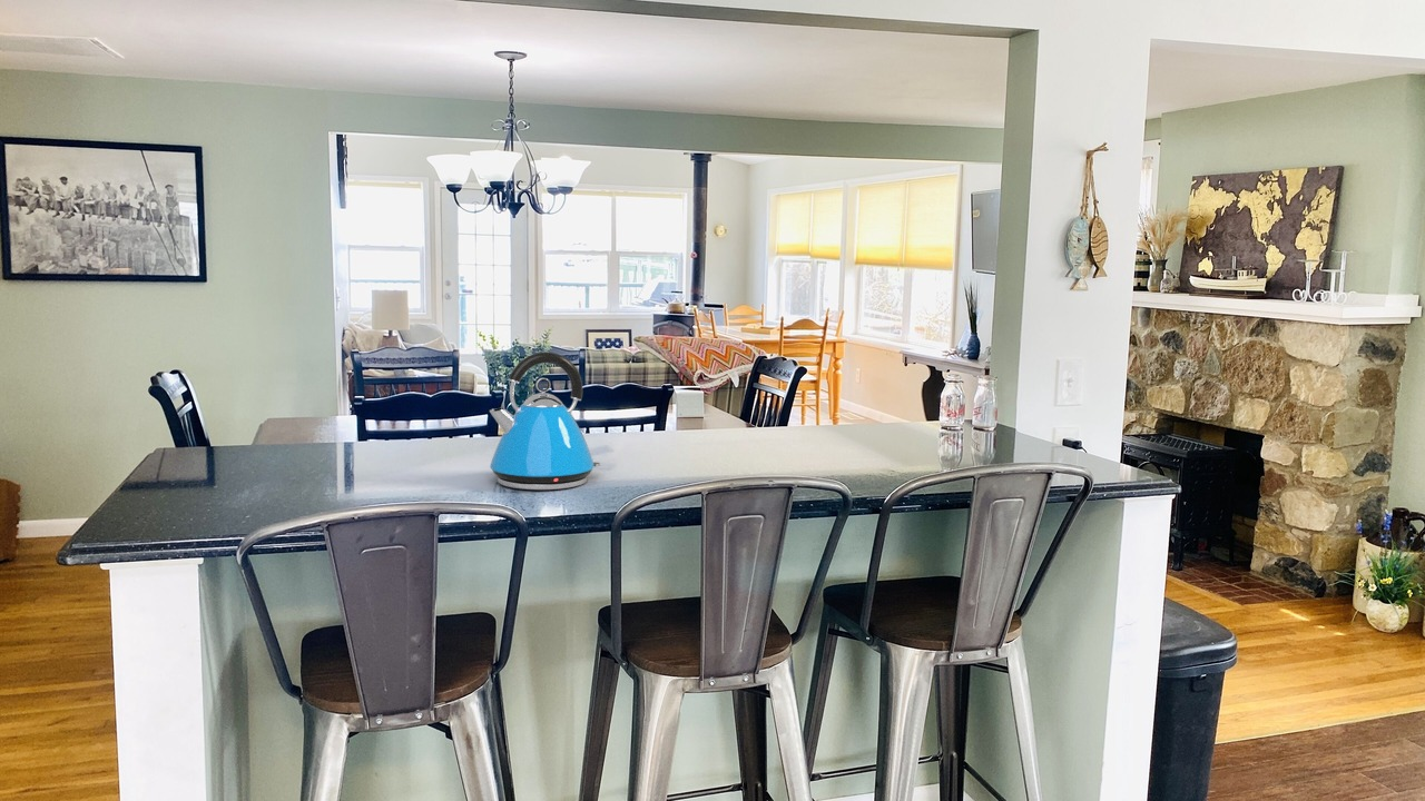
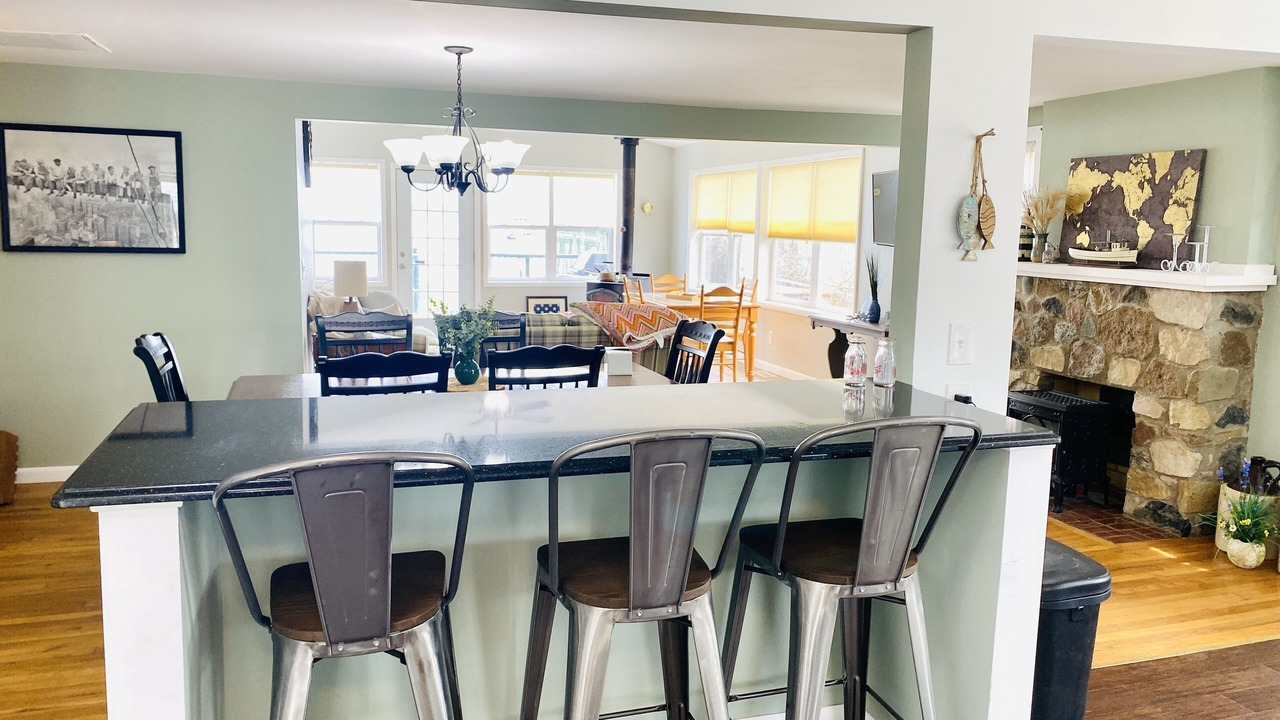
- kettle [489,350,601,491]
